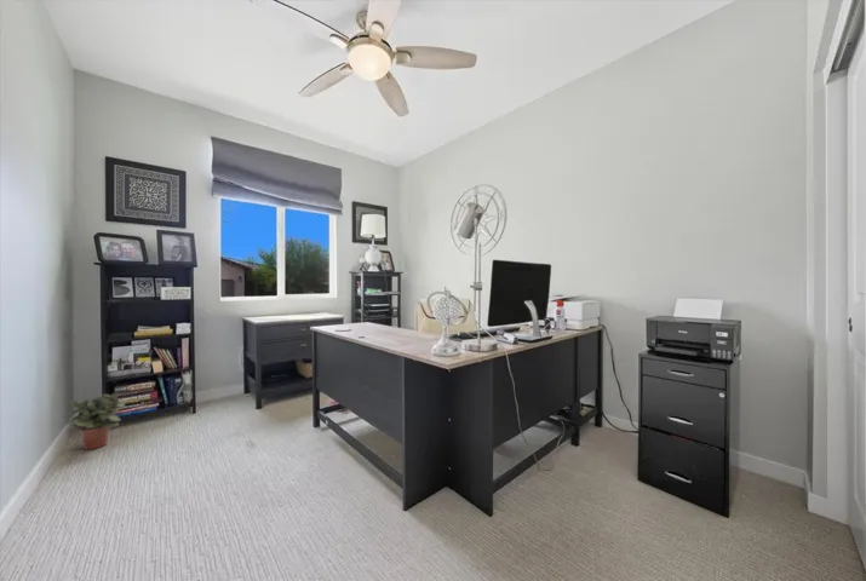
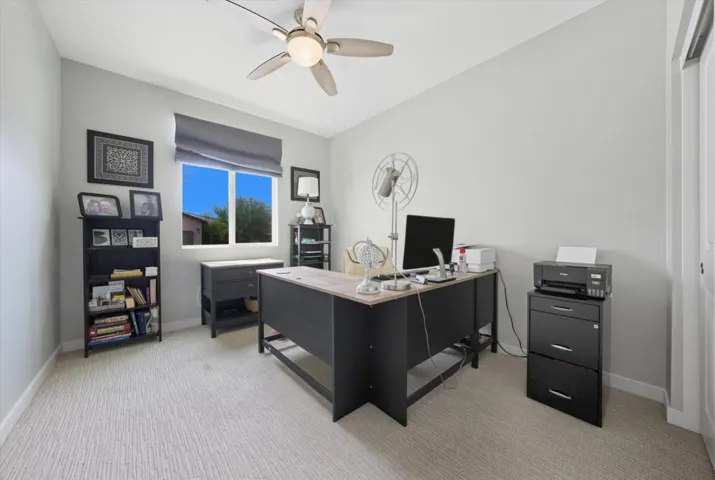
- potted plant [62,391,126,450]
